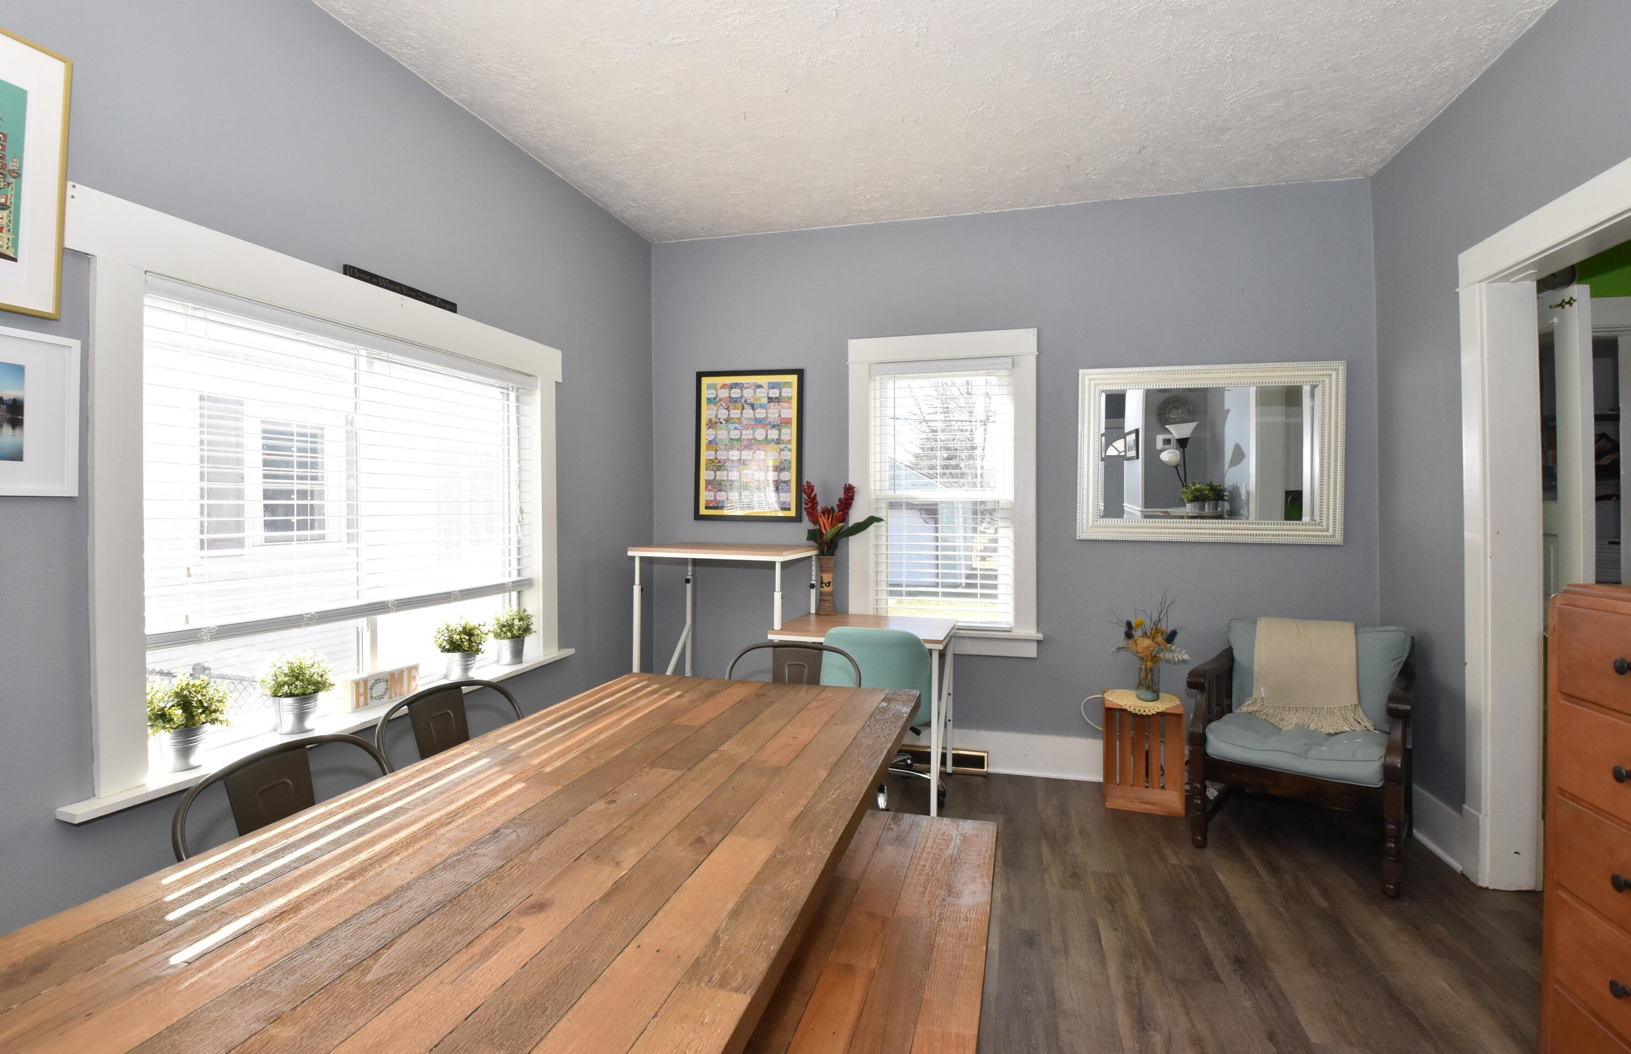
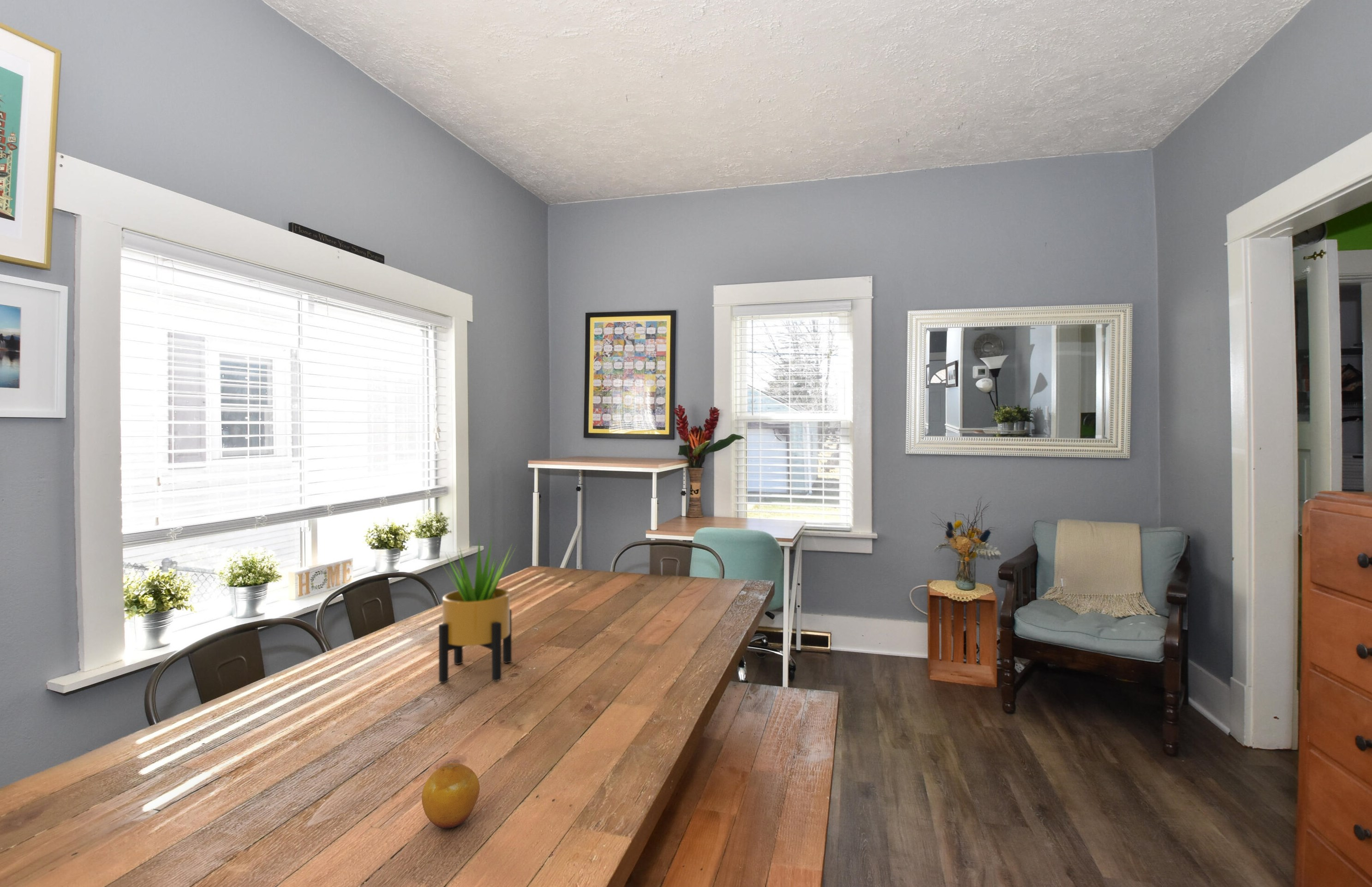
+ potted plant [435,536,518,683]
+ fruit [421,762,480,829]
